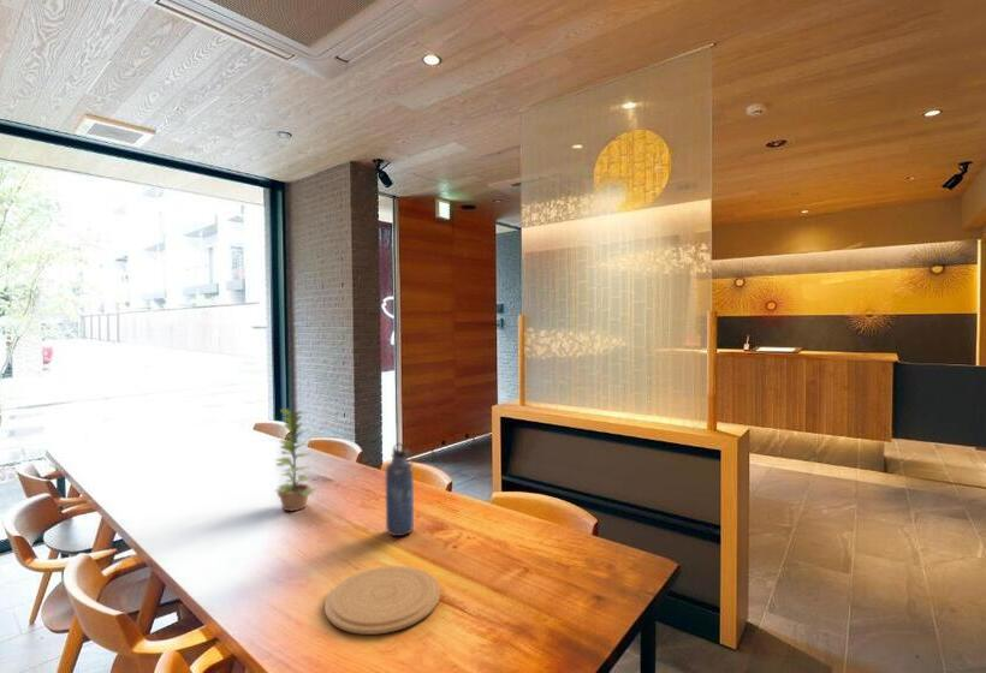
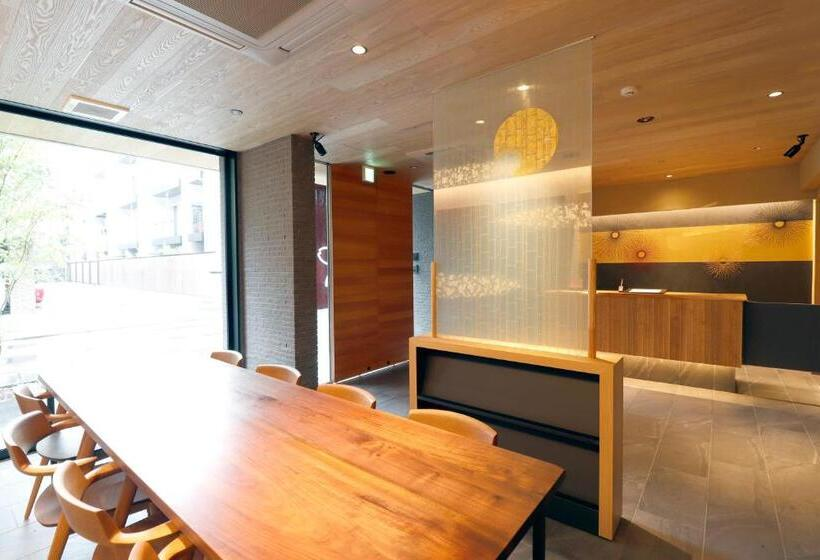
- plant [274,407,315,512]
- plate [323,565,441,636]
- water bottle [385,442,415,537]
